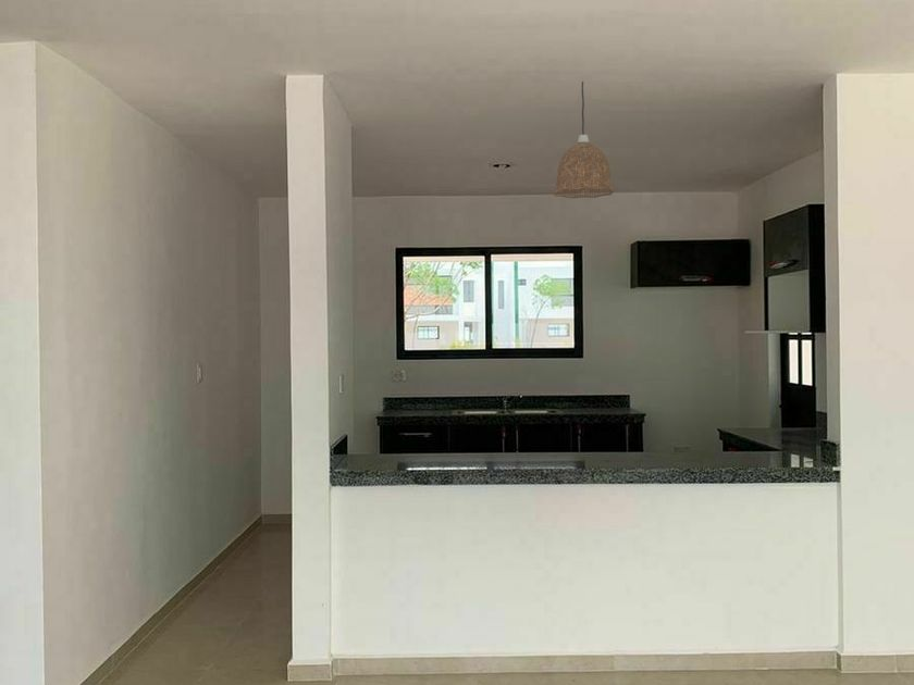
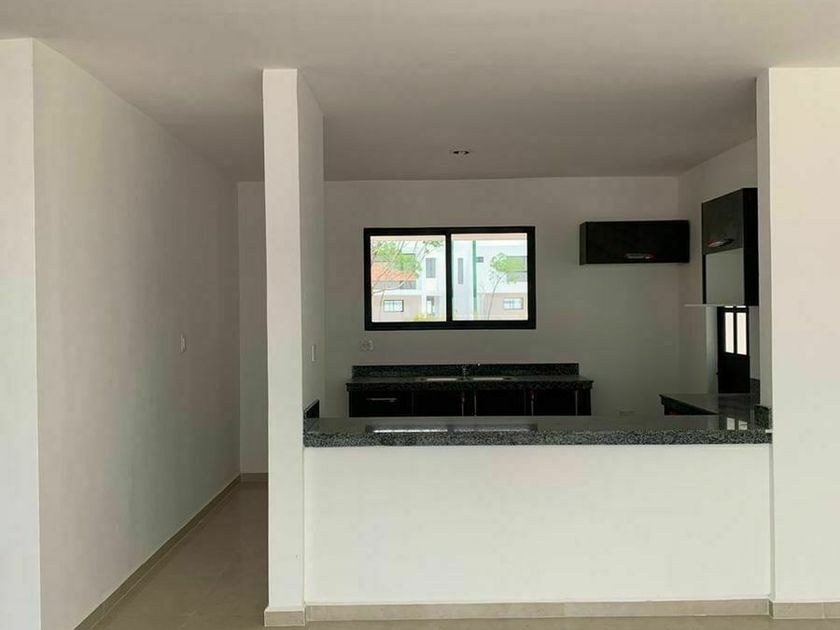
- pendant lamp [553,80,615,200]
